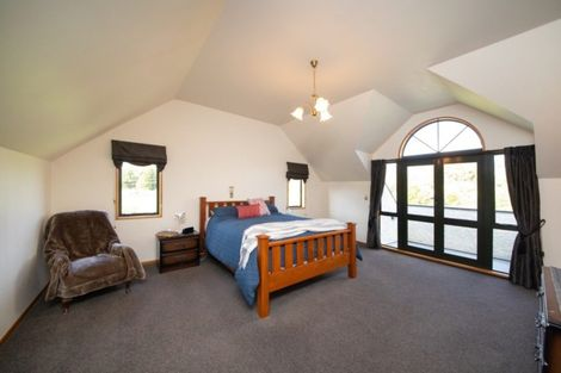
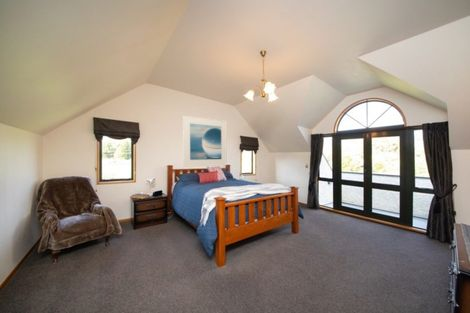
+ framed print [182,115,228,168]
